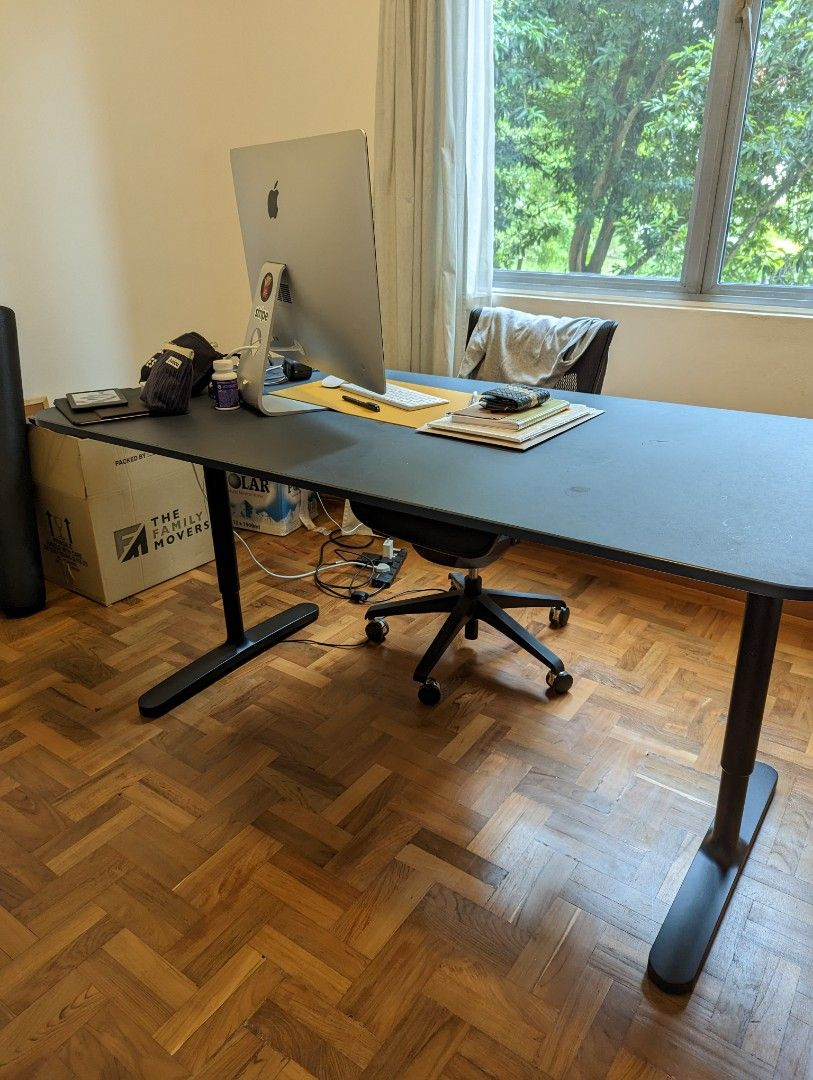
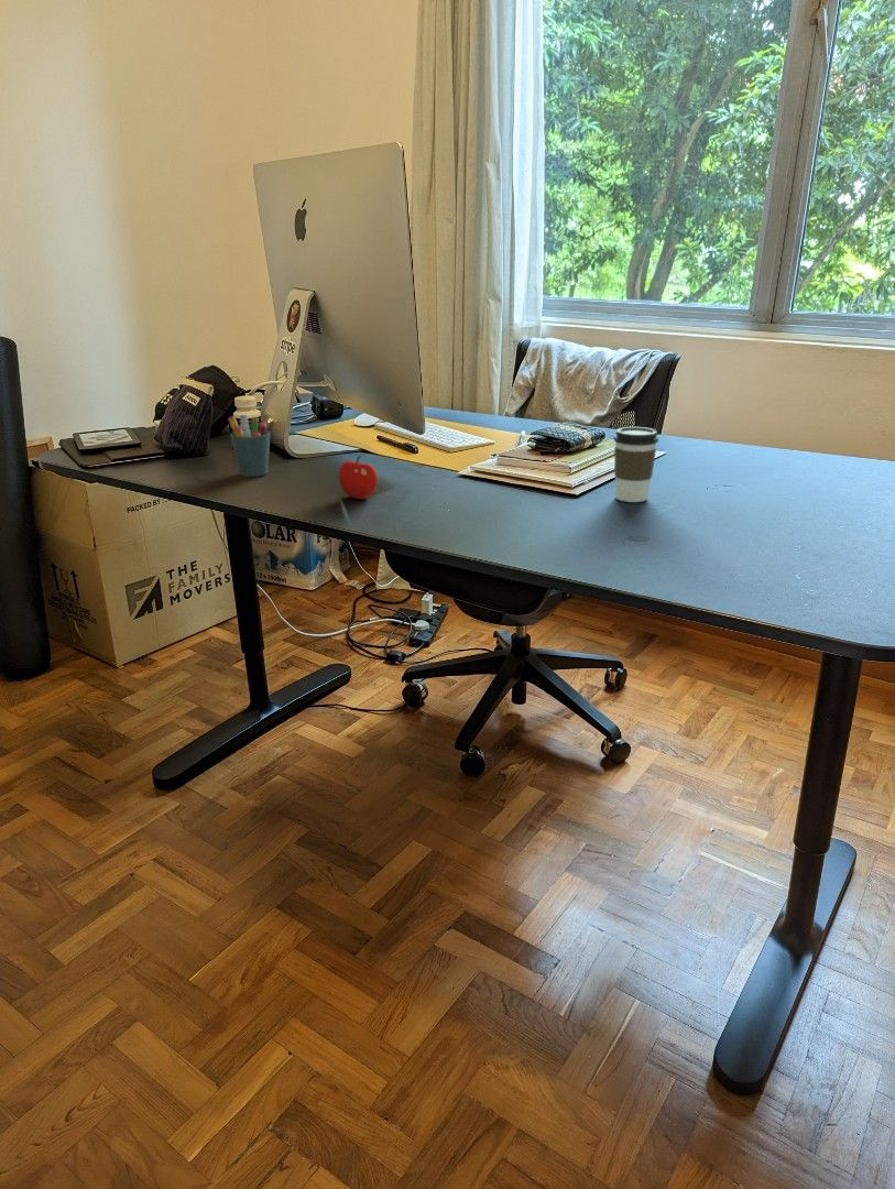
+ apple [338,455,379,500]
+ pen holder [227,414,271,478]
+ coffee cup [613,426,659,503]
